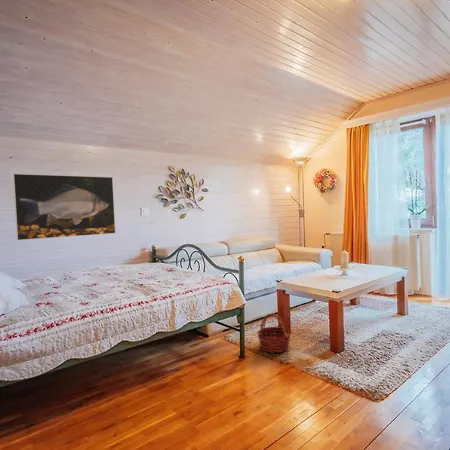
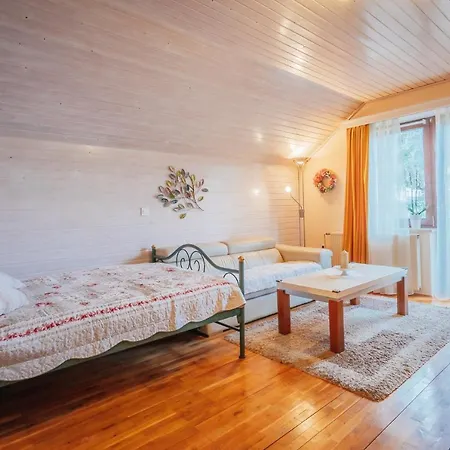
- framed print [12,173,116,241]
- basket [256,312,292,354]
